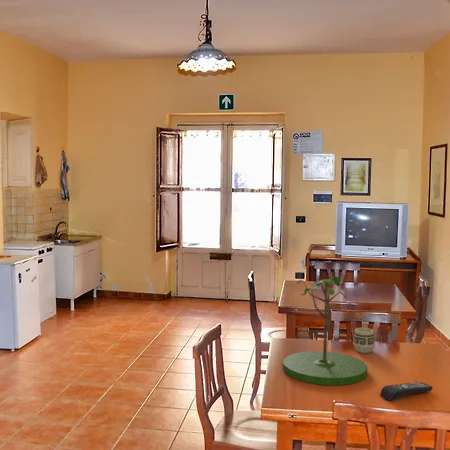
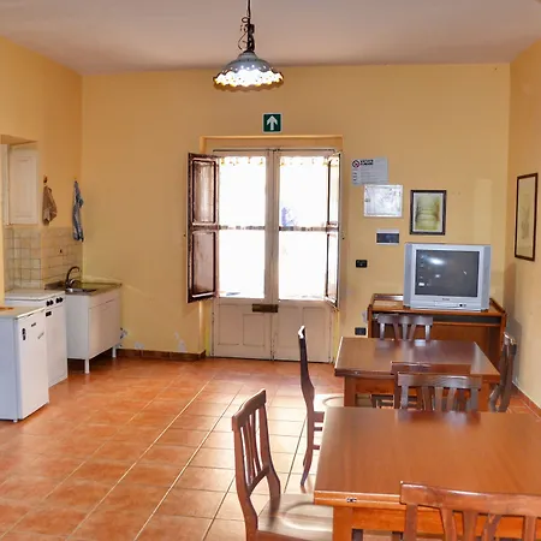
- plant [282,275,368,386]
- remote control [380,381,434,401]
- cup [352,327,375,354]
